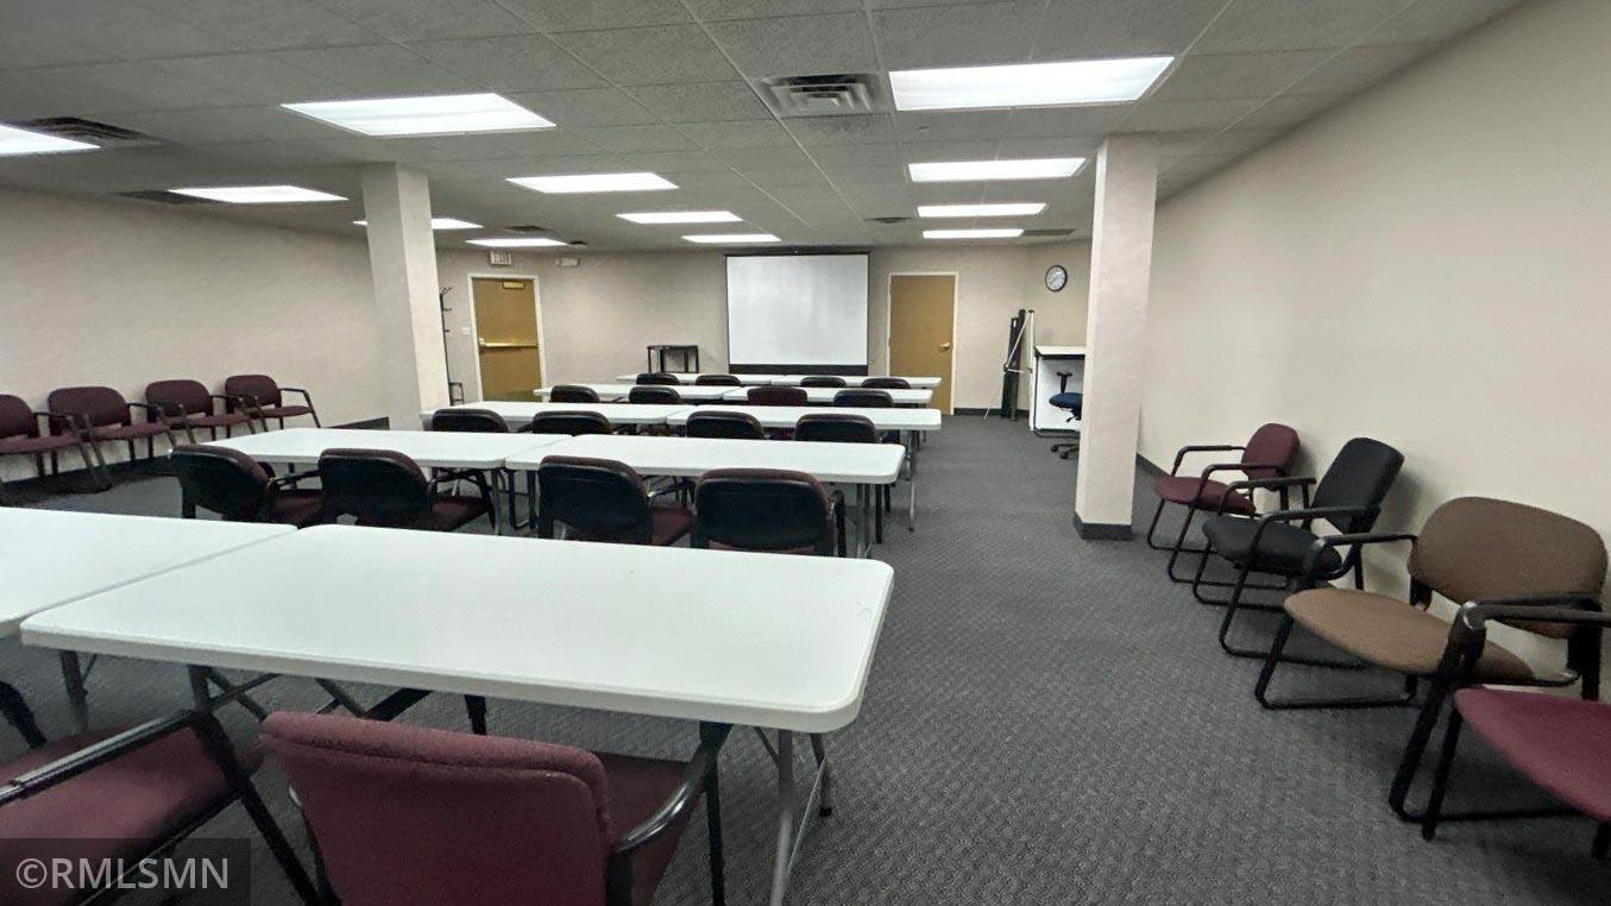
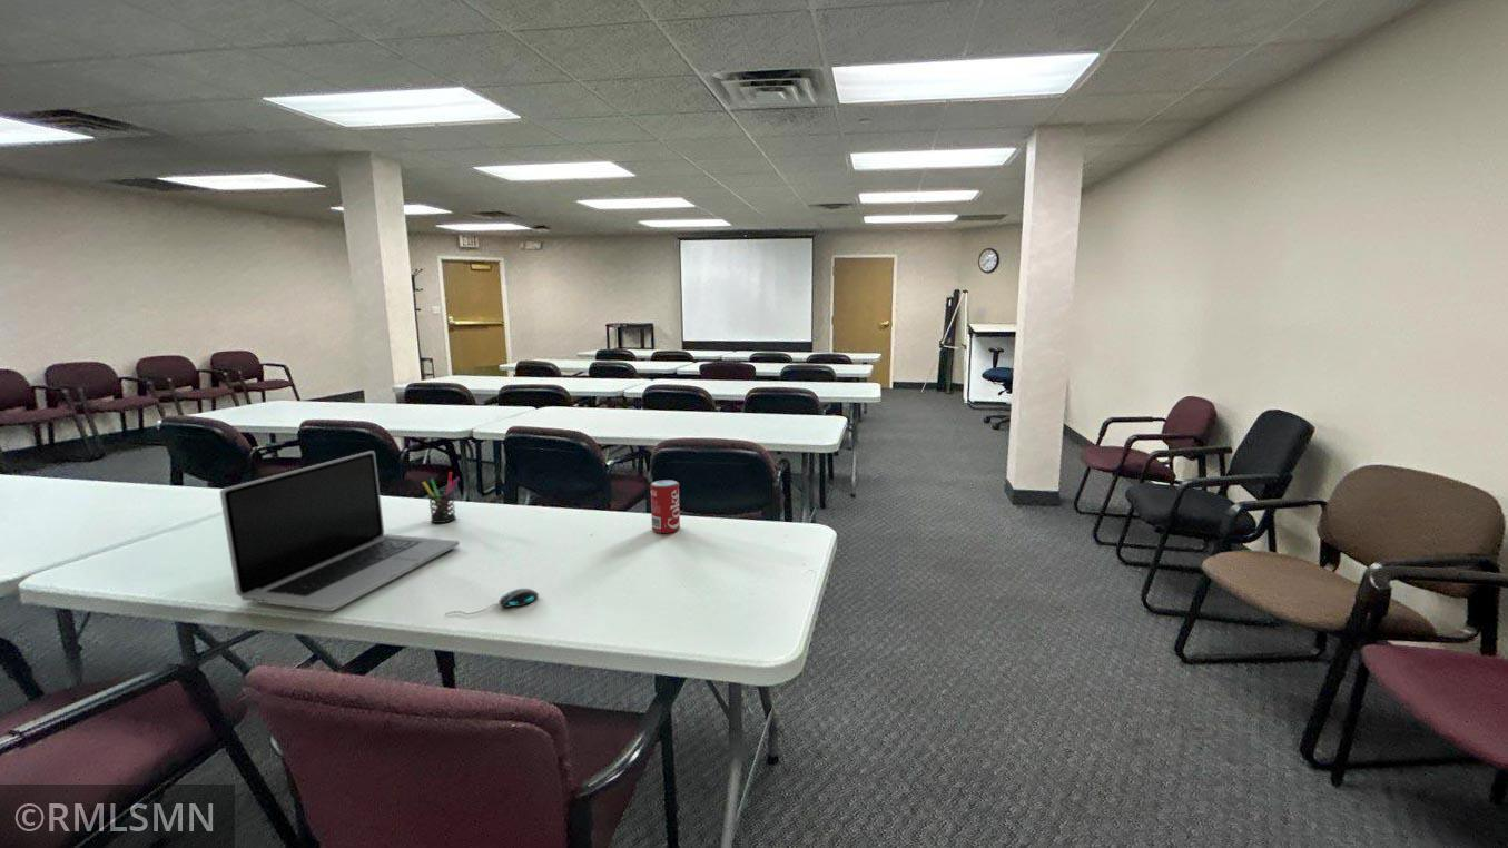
+ beverage can [650,479,681,534]
+ laptop [219,450,461,612]
+ pen holder [422,471,461,524]
+ mouse [443,588,540,617]
